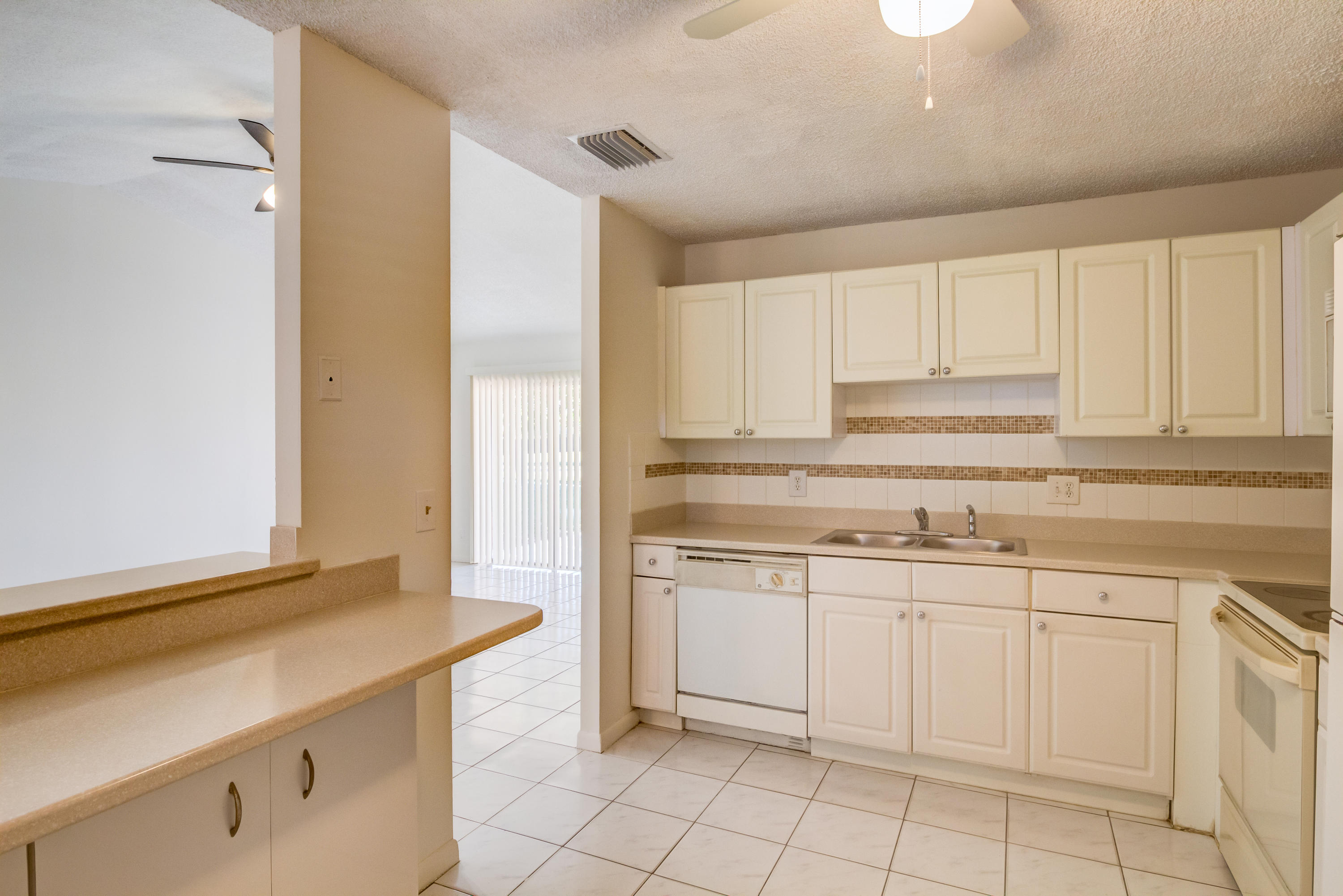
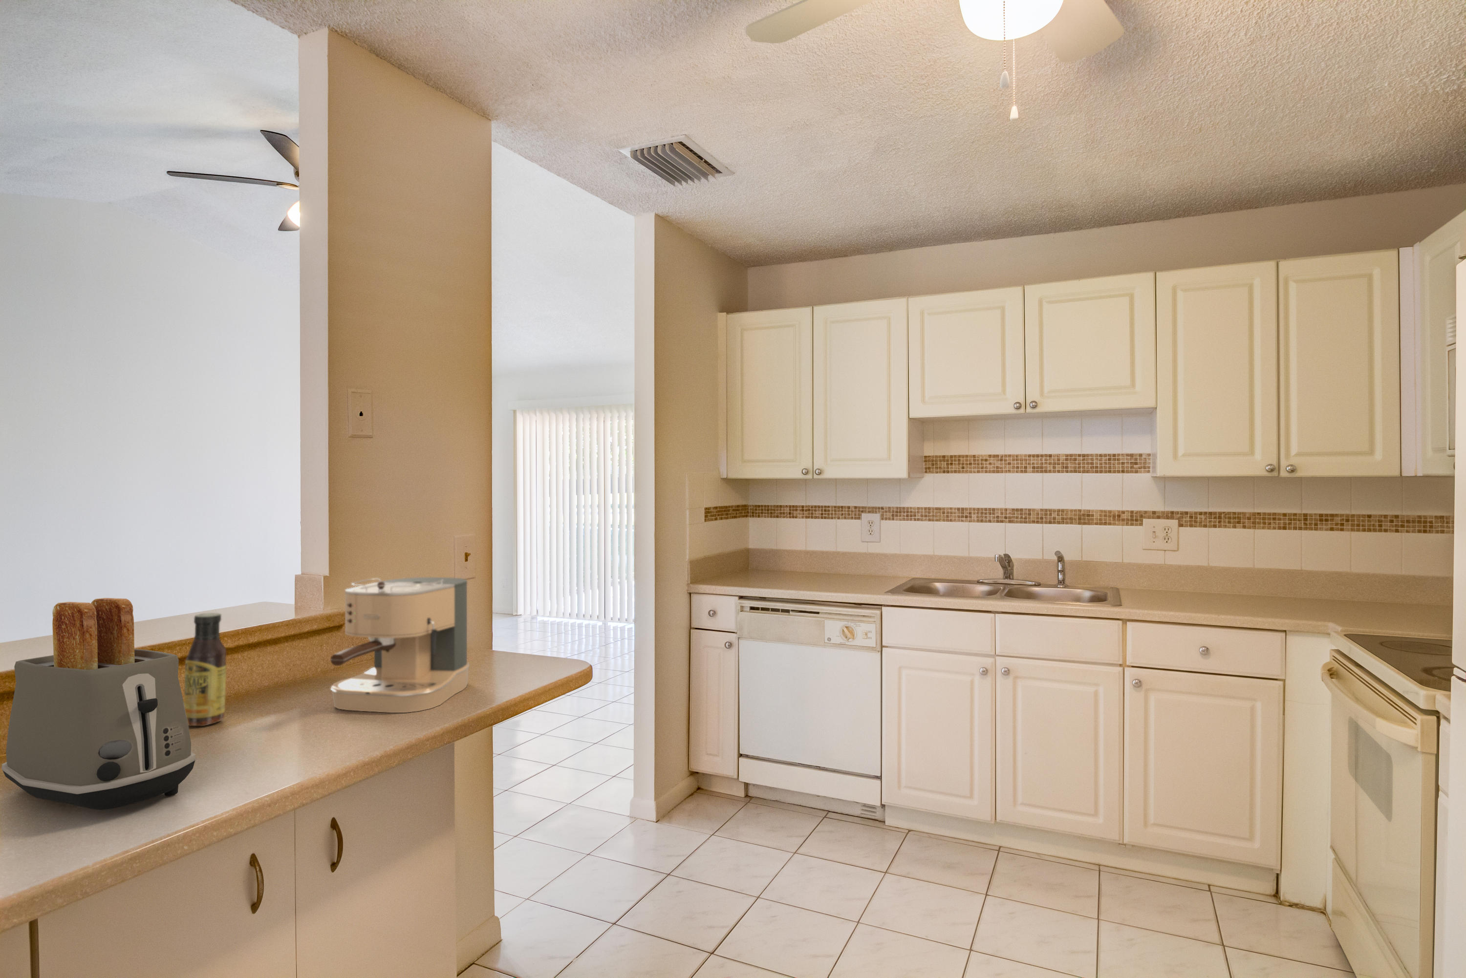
+ toaster [1,597,196,810]
+ sauce bottle [183,612,227,727]
+ coffee maker [330,577,470,713]
